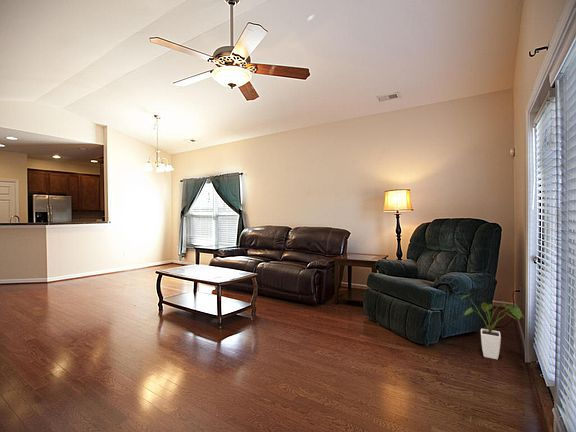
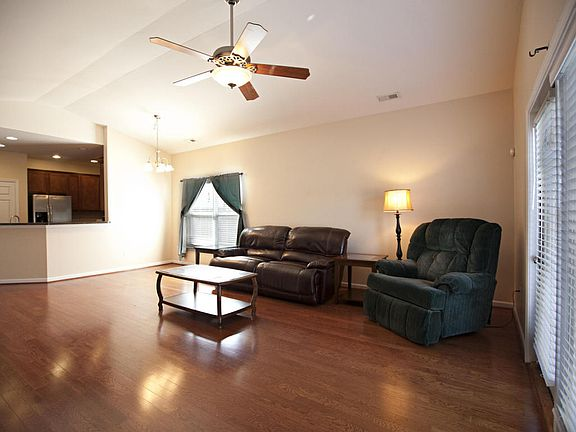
- house plant [460,292,525,360]
